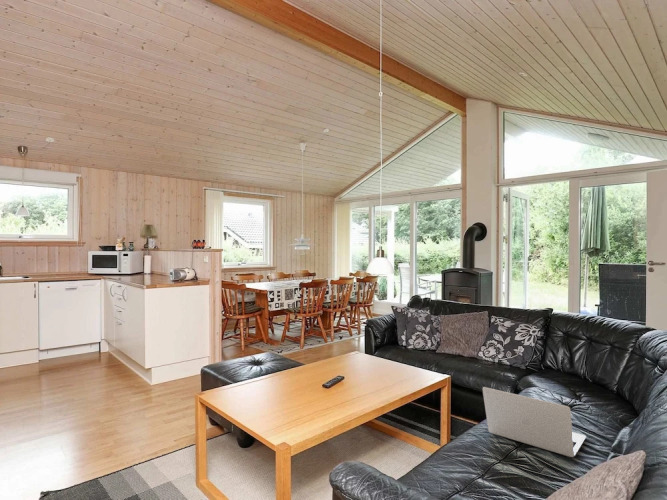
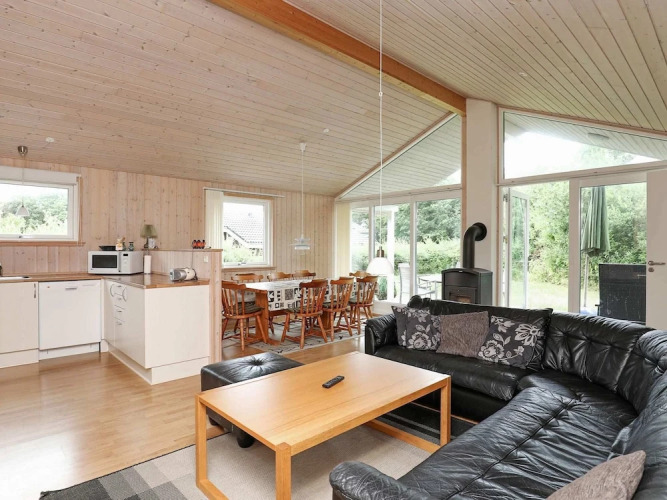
- laptop [482,386,587,458]
